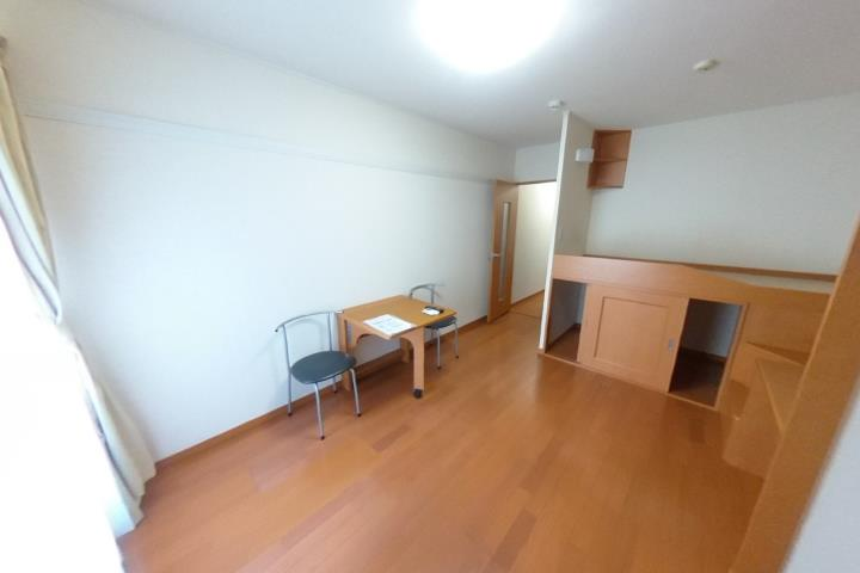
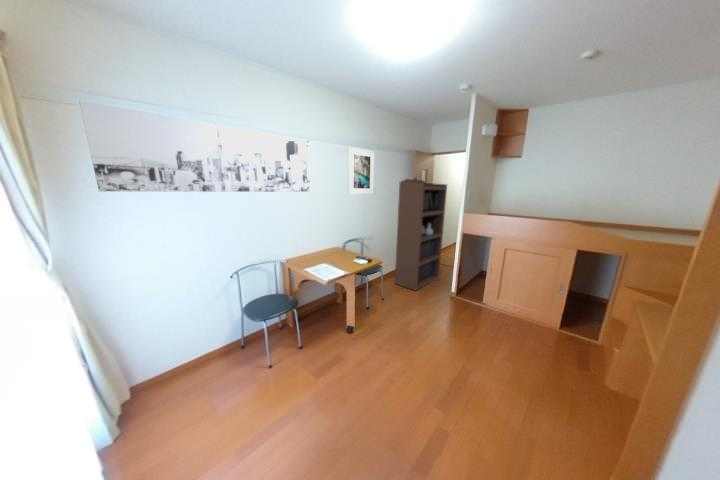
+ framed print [347,146,376,195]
+ bookcase [394,177,448,292]
+ wall art [78,99,311,193]
